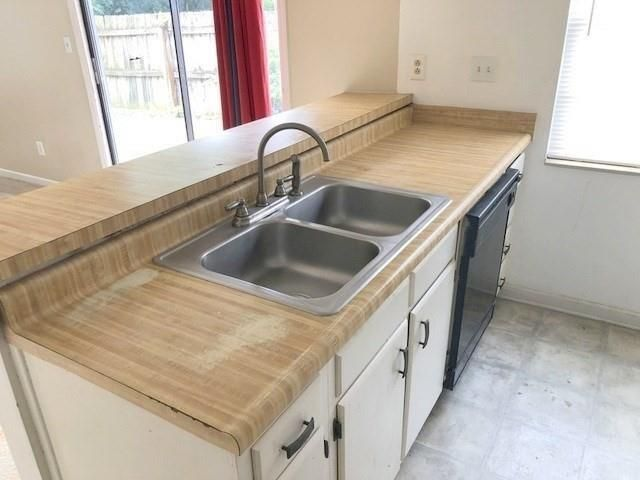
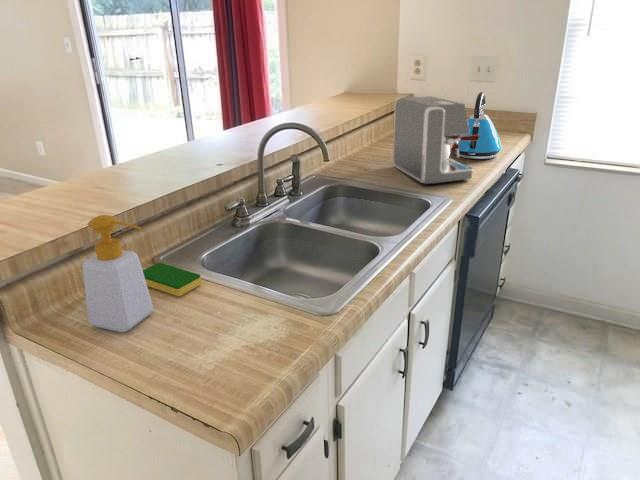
+ coffee maker [392,95,479,185]
+ kettle [451,91,503,160]
+ dish sponge [142,262,202,297]
+ soap bottle [82,214,154,333]
